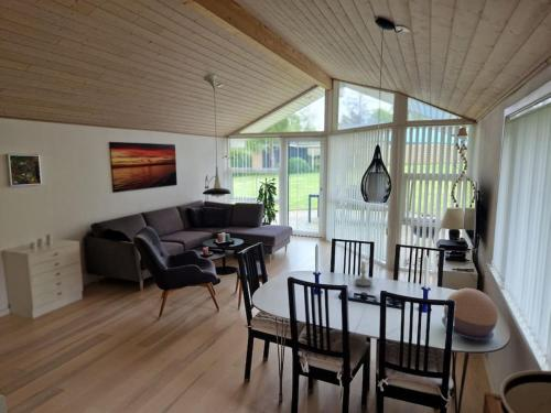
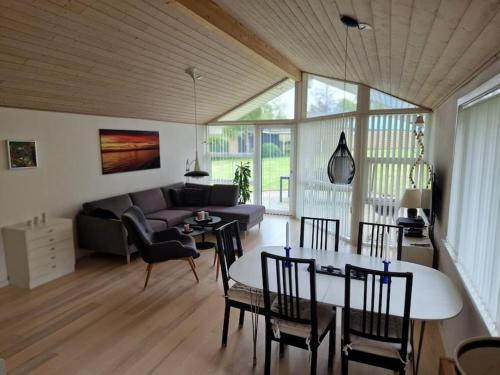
- candle [354,260,374,287]
- decorative bowl [441,287,499,341]
